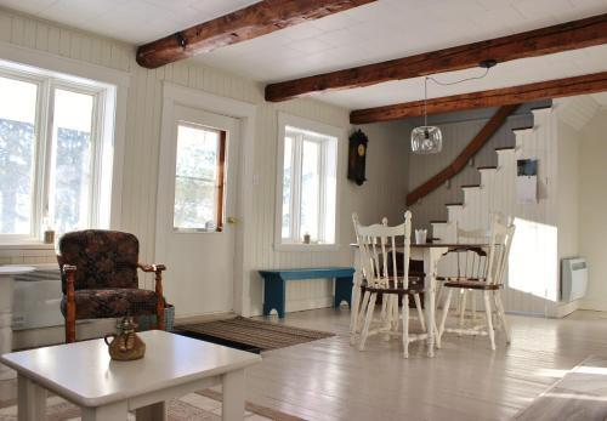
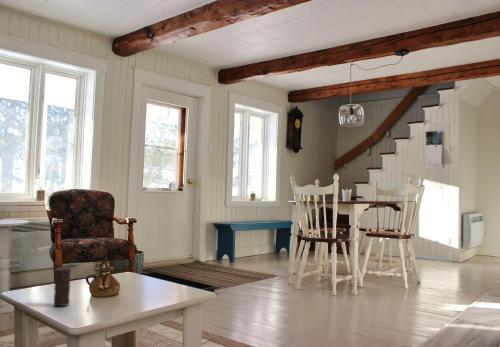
+ candle [53,266,72,307]
